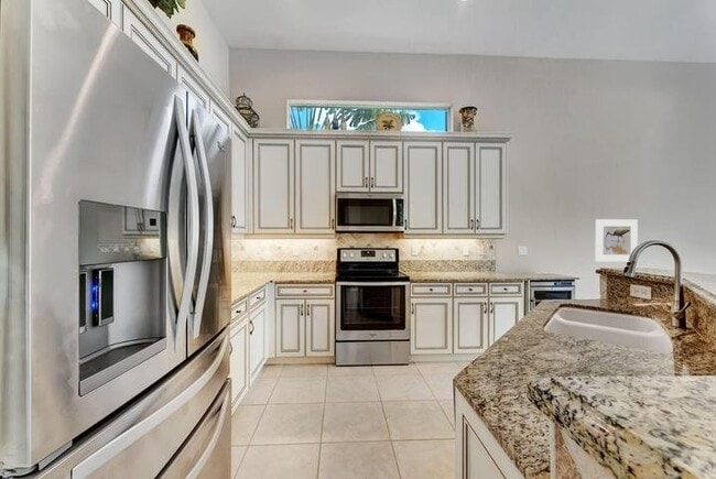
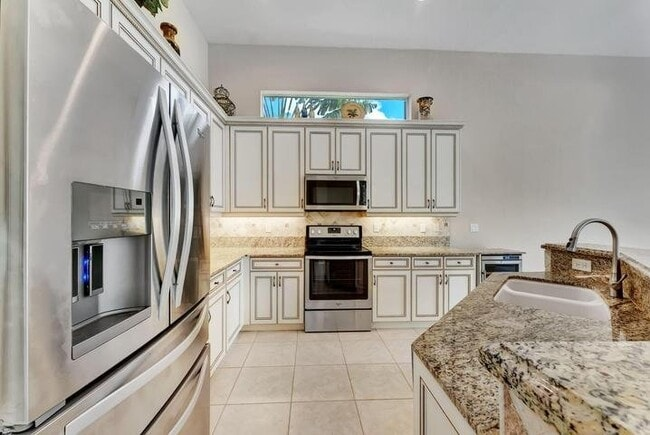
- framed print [595,218,639,262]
